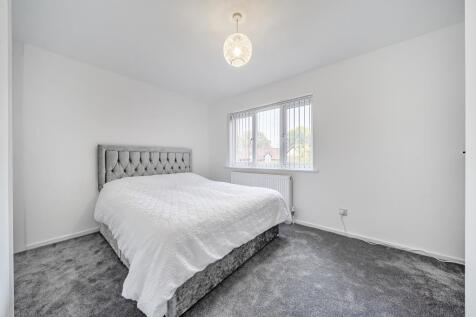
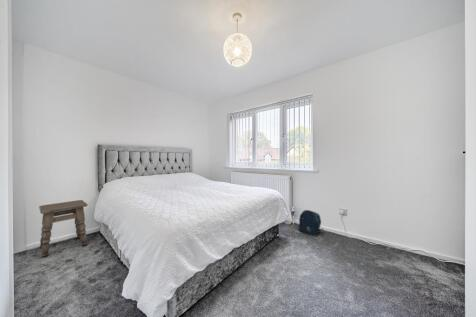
+ side table [38,199,88,259]
+ backpack [297,209,325,237]
